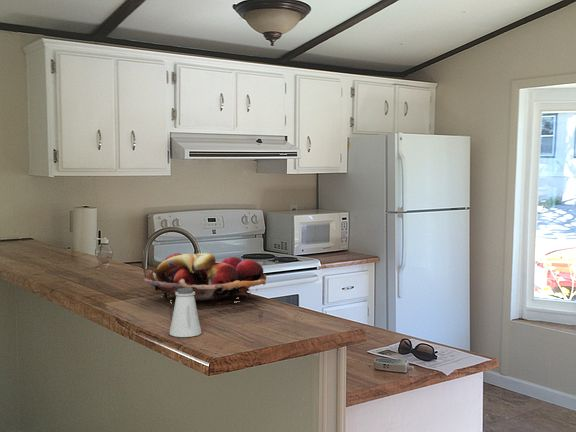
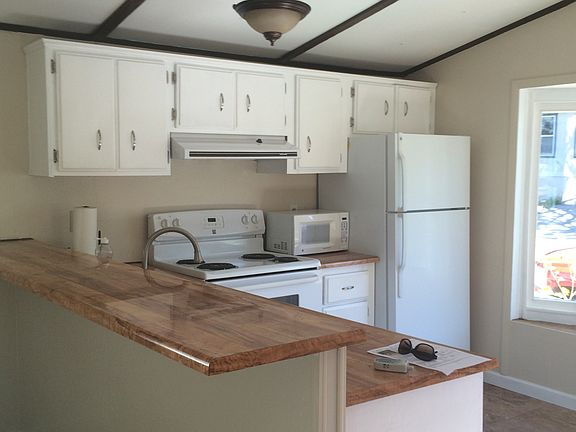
- fruit basket [143,252,267,306]
- saltshaker [169,288,202,338]
